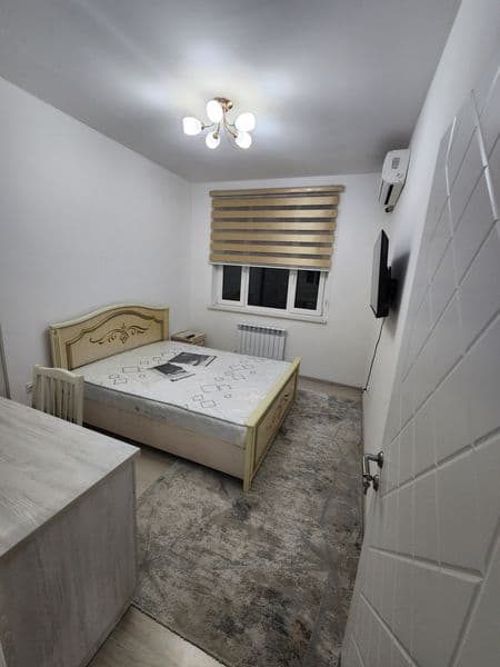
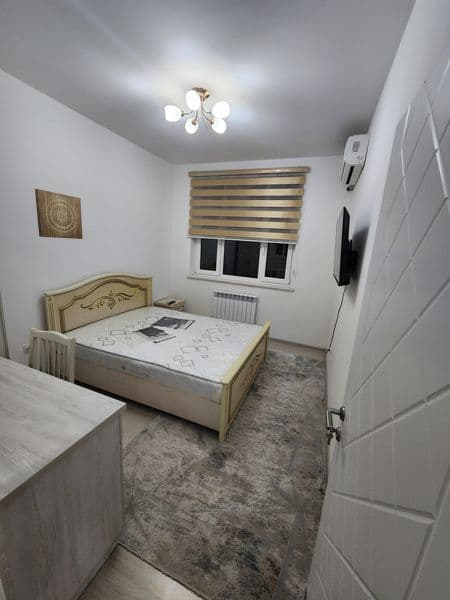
+ wall art [34,188,84,240]
